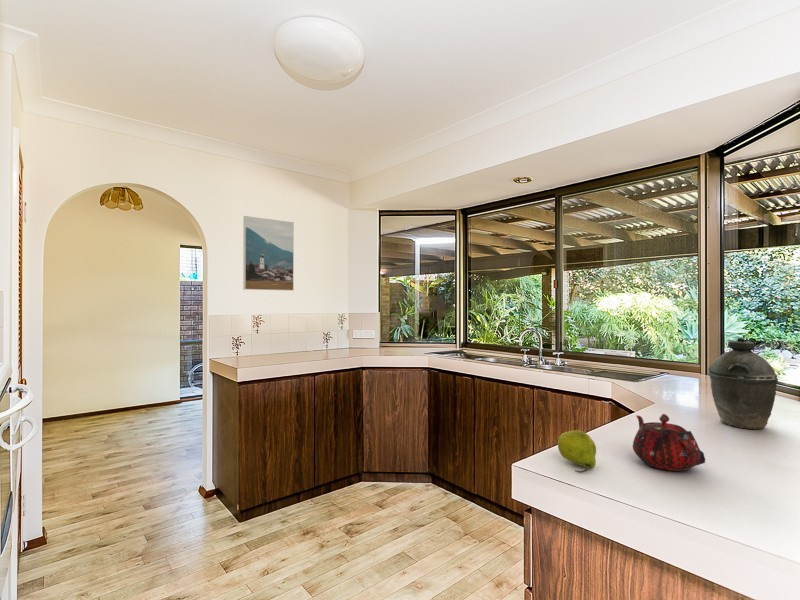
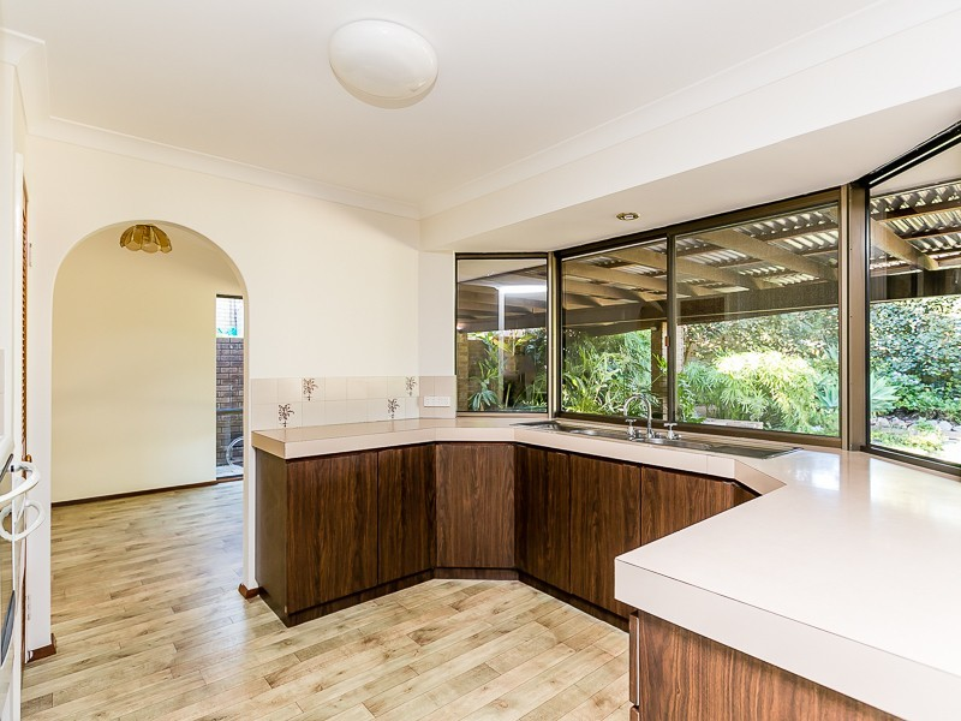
- teapot [632,413,706,472]
- kettle [708,337,779,430]
- fruit [557,429,597,474]
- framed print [242,215,295,292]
